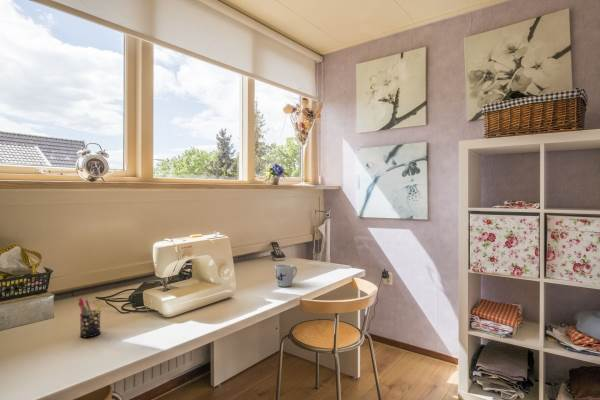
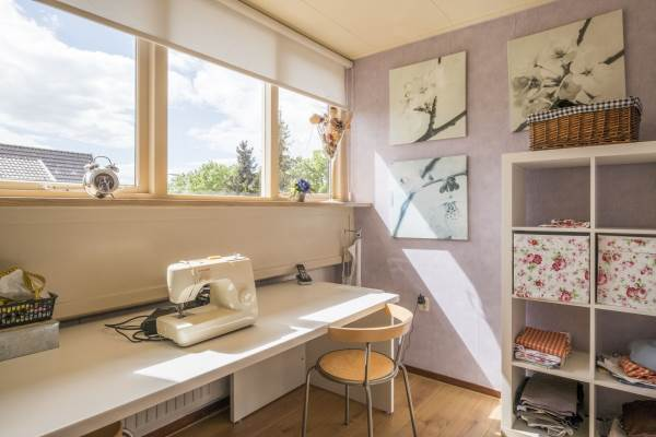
- pen holder [77,297,105,338]
- mug [274,263,298,288]
